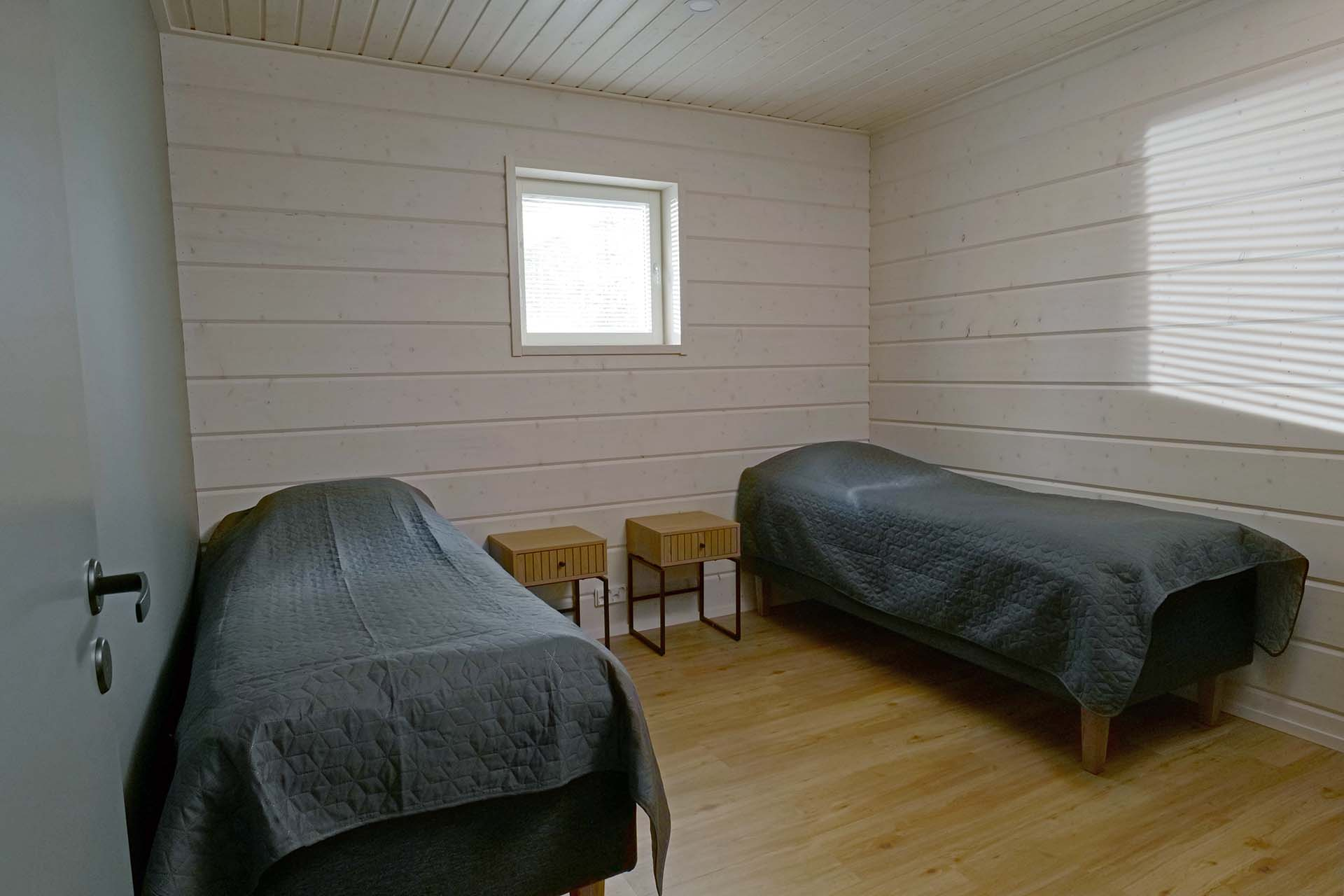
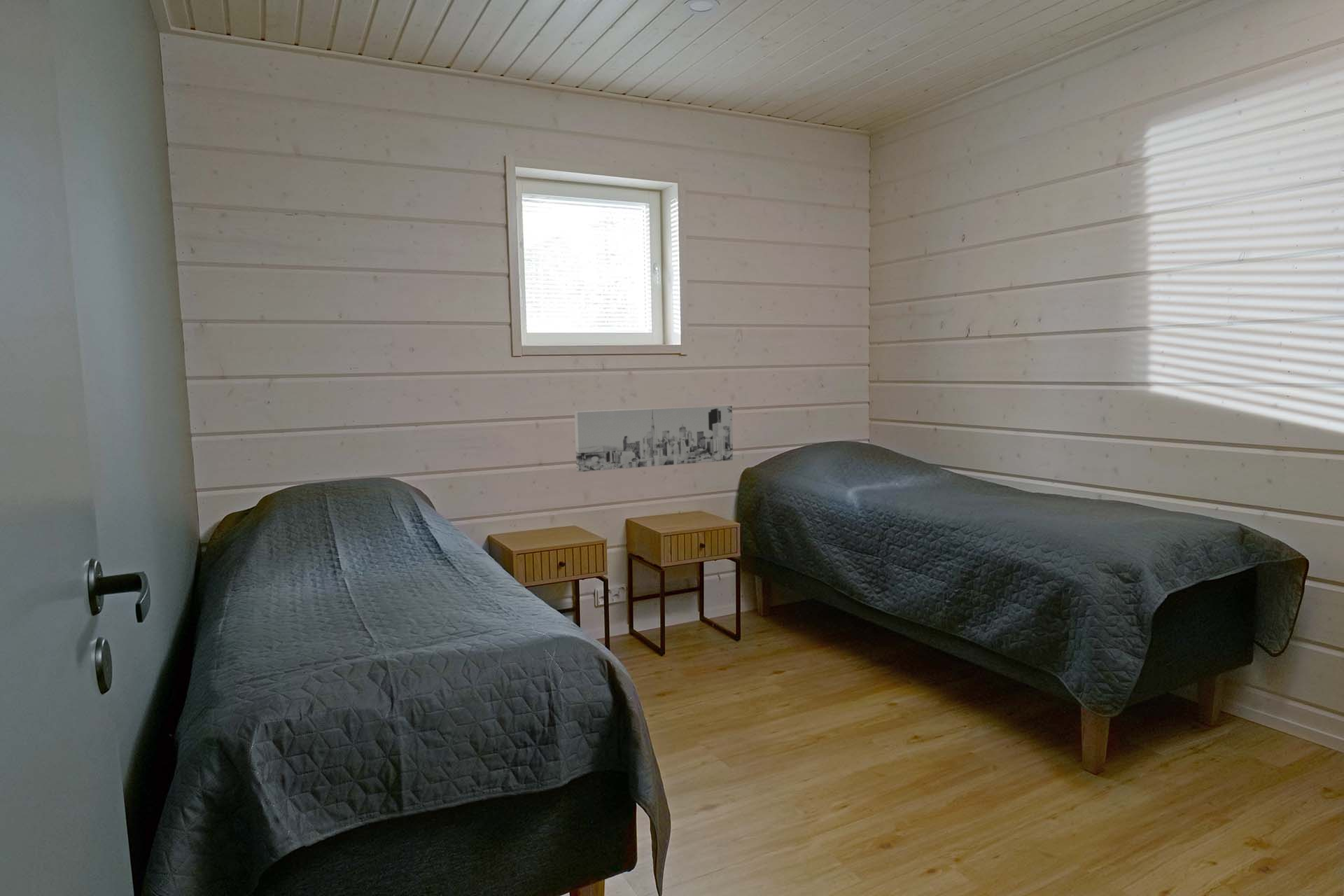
+ wall art [574,405,734,472]
